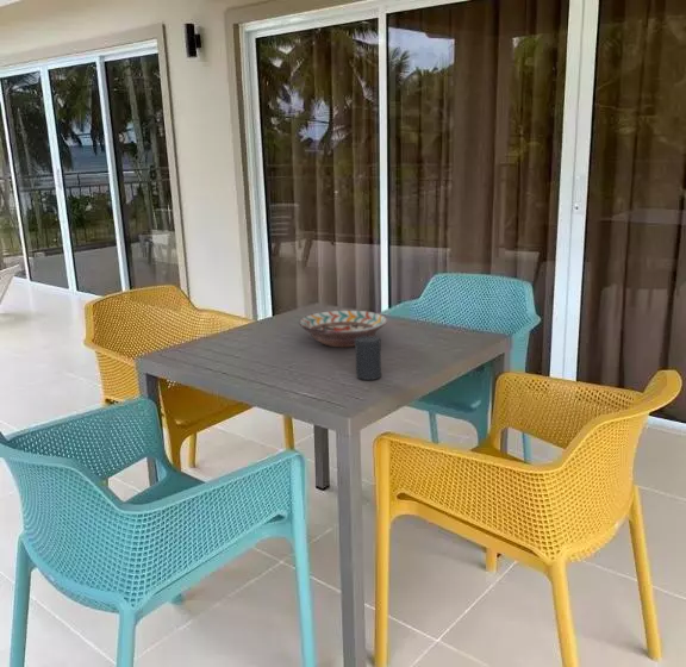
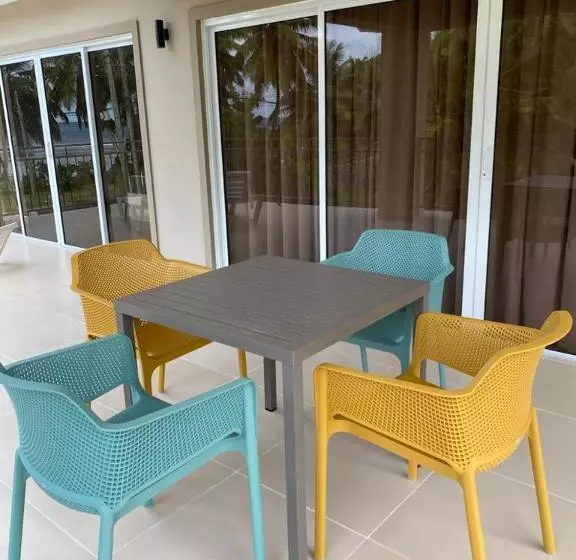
- cup [354,336,382,381]
- decorative bowl [298,310,388,348]
